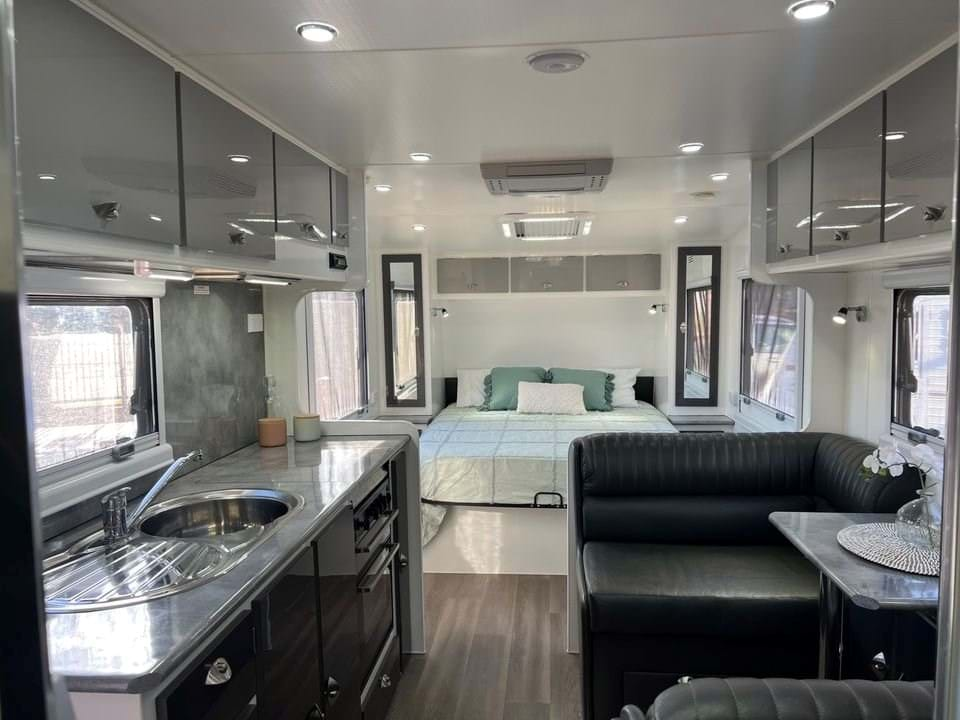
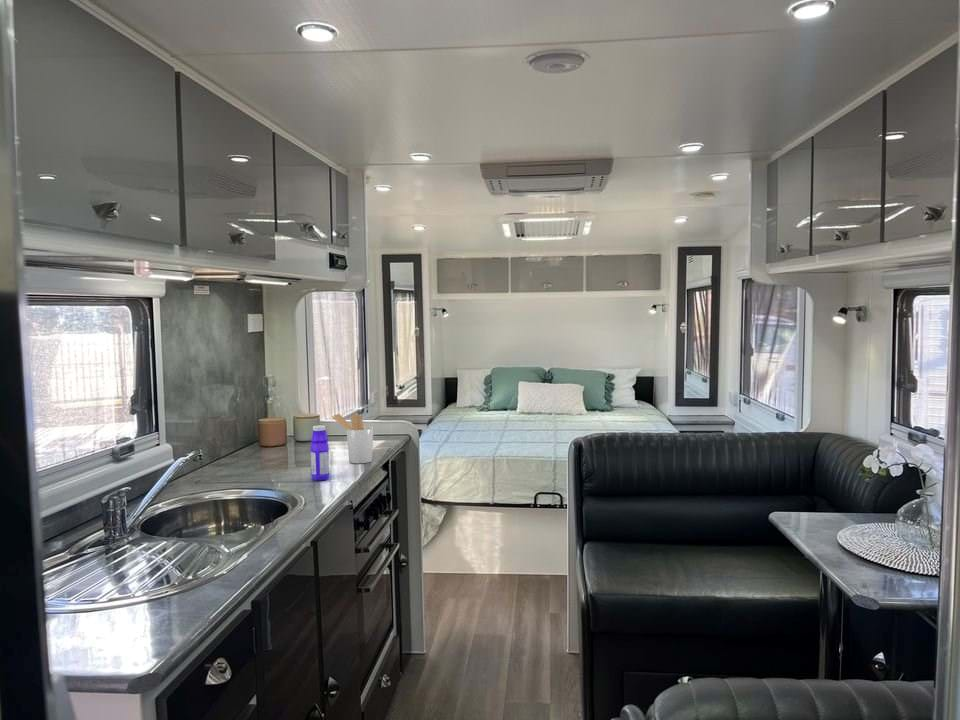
+ bottle [310,424,330,482]
+ utensil holder [331,413,374,464]
